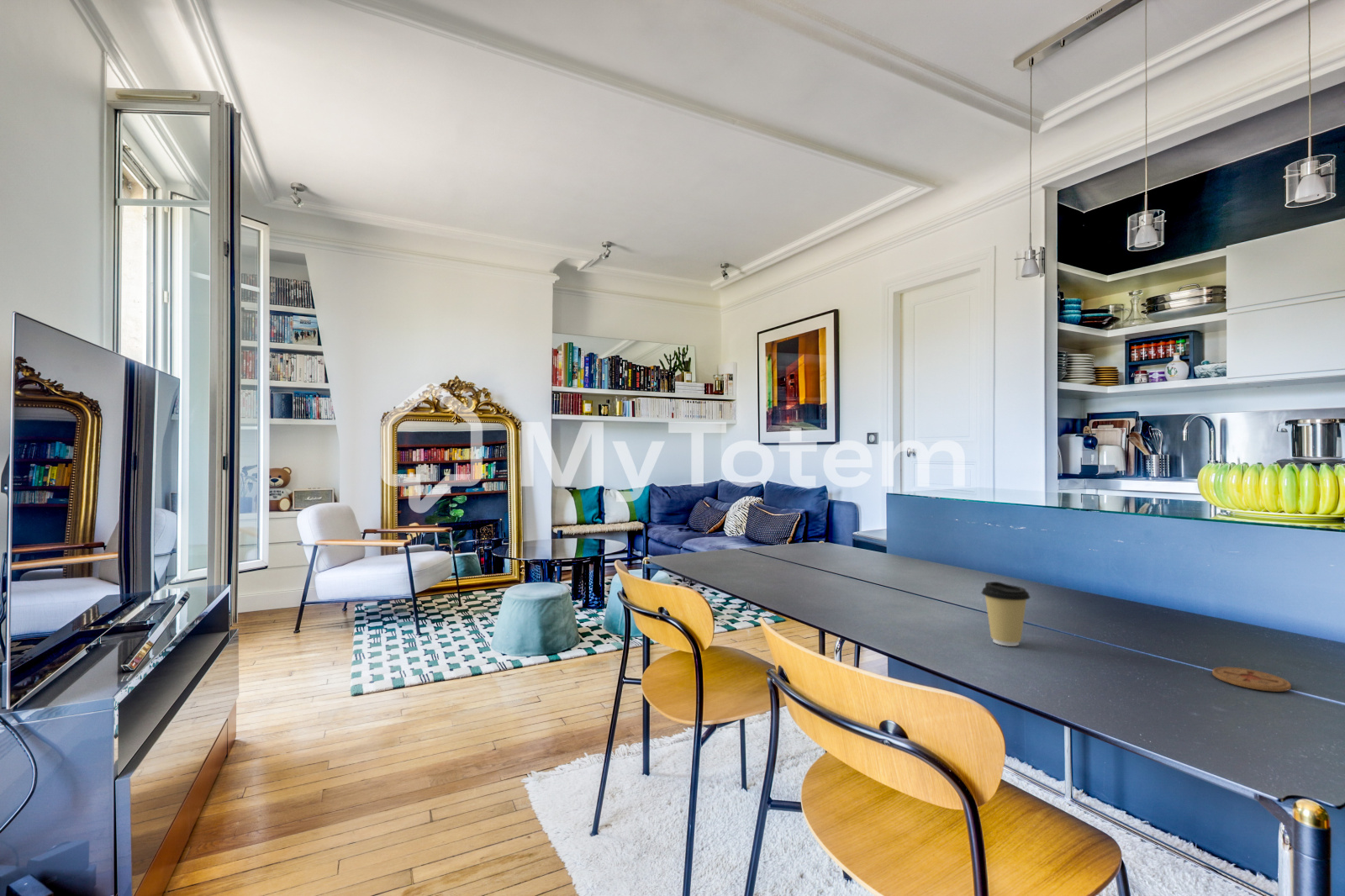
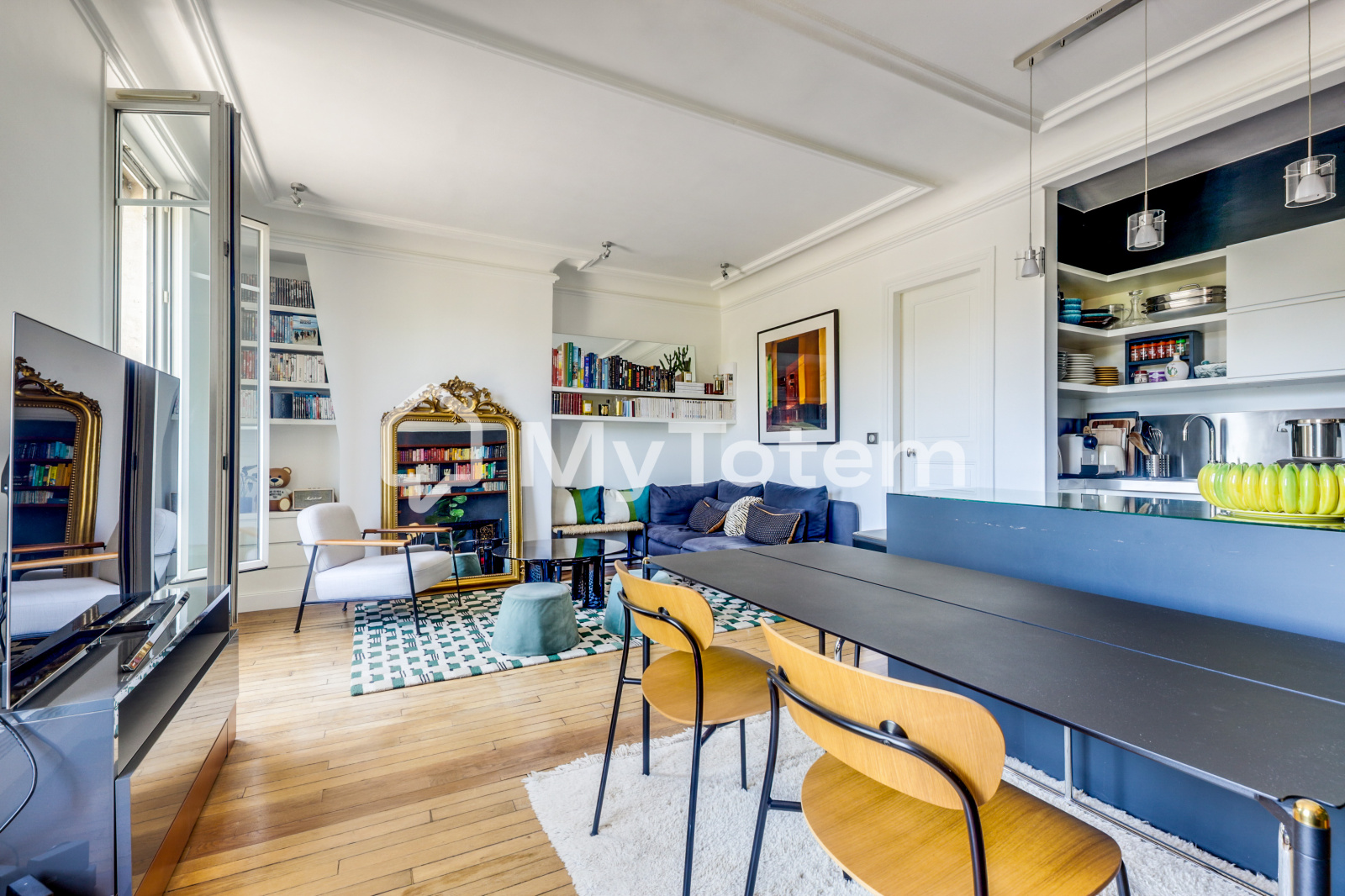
- coaster [1211,667,1292,693]
- coffee cup [981,581,1031,647]
